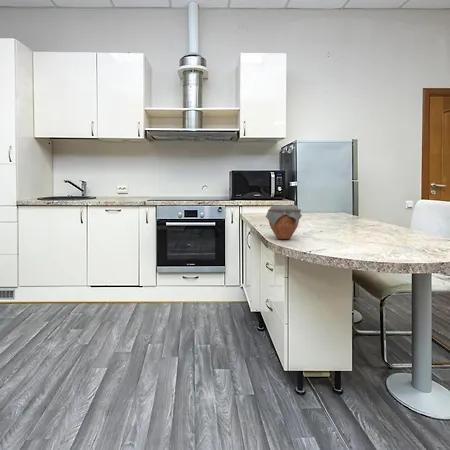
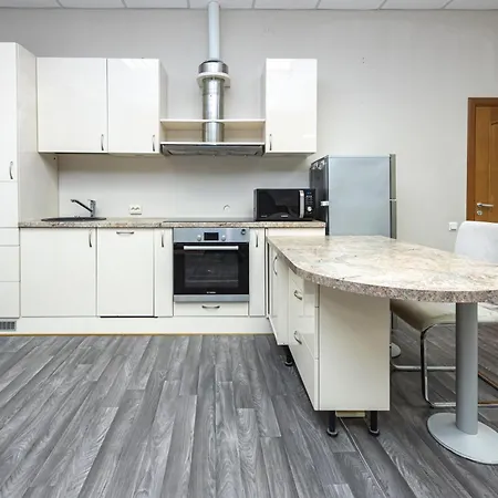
- jar [265,204,303,240]
